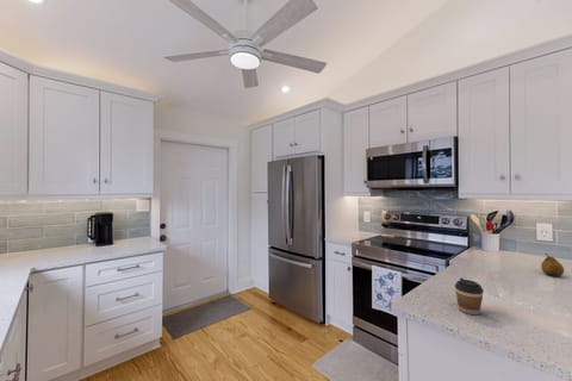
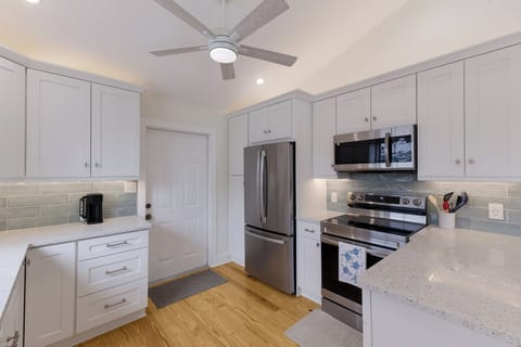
- coffee cup [454,277,485,316]
- fruit [540,252,565,277]
